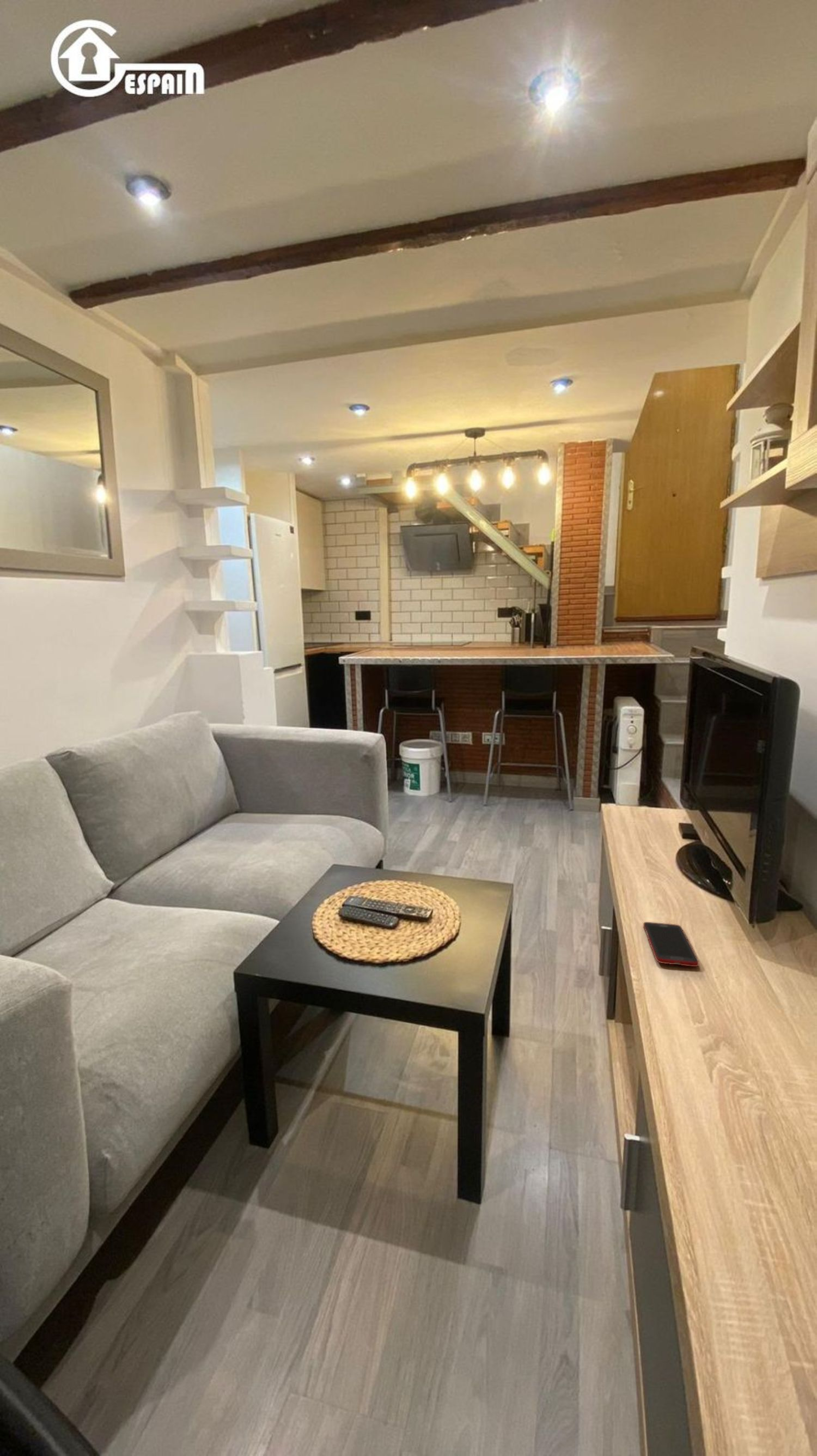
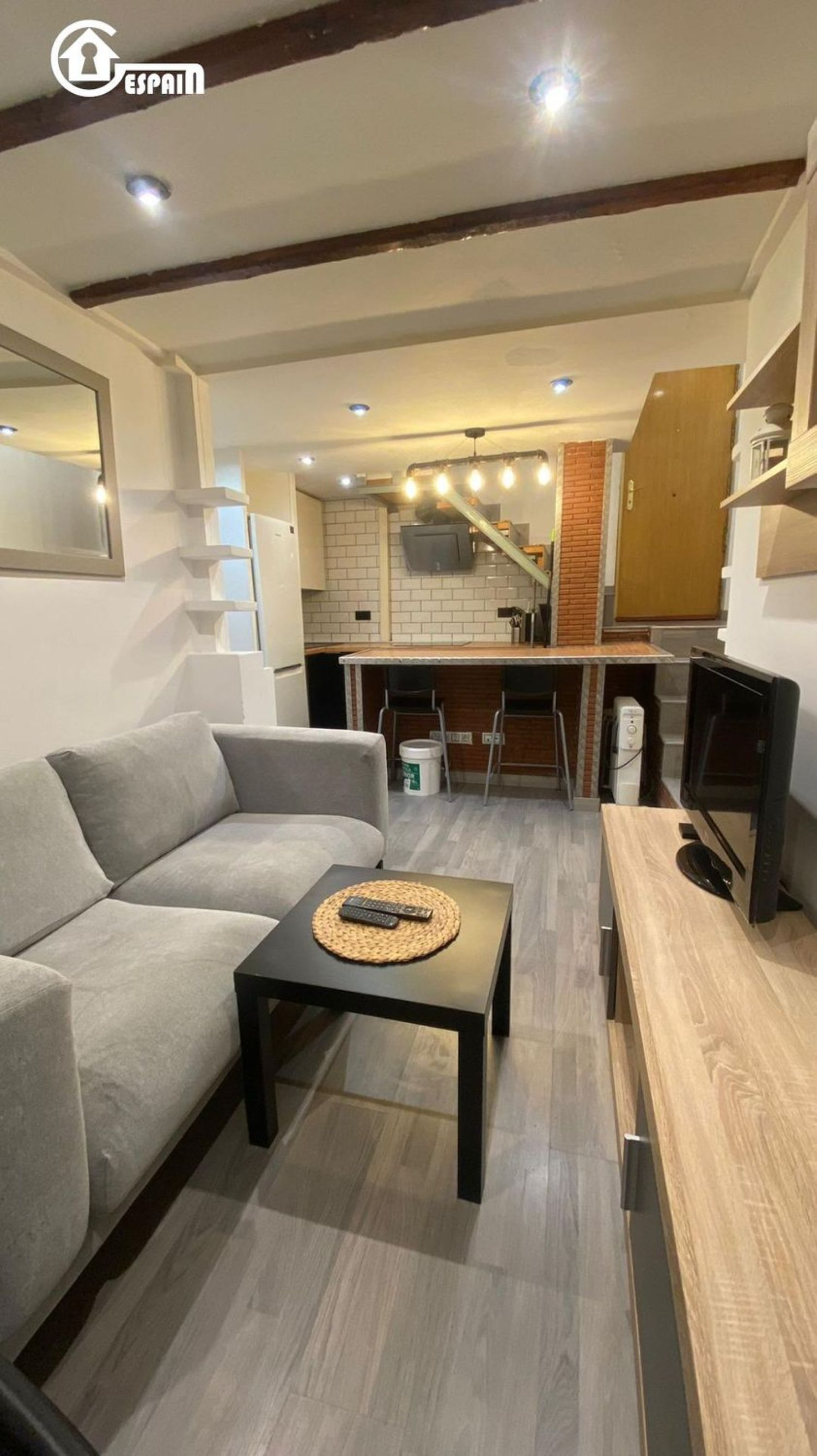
- cell phone [643,921,699,967]
